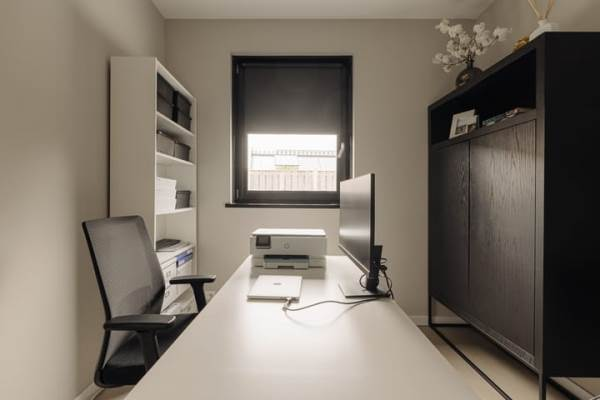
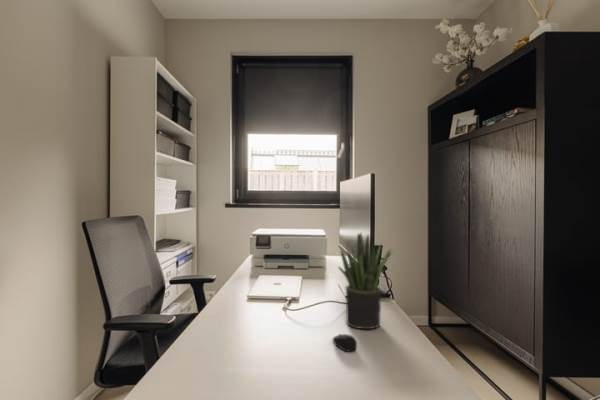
+ computer mouse [332,333,358,353]
+ potted plant [337,231,394,330]
